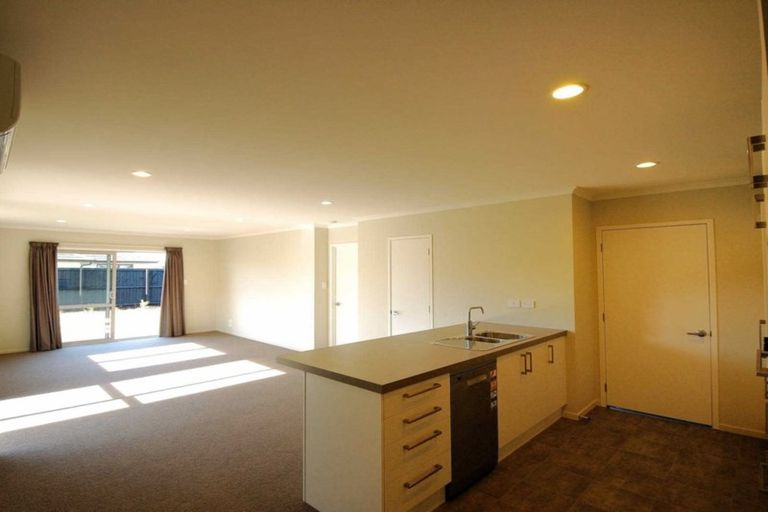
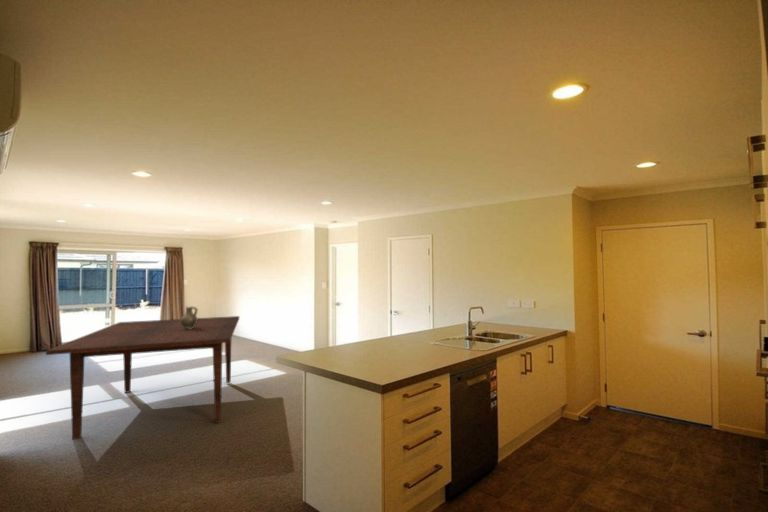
+ ceramic jug [180,305,199,329]
+ table [45,315,240,441]
